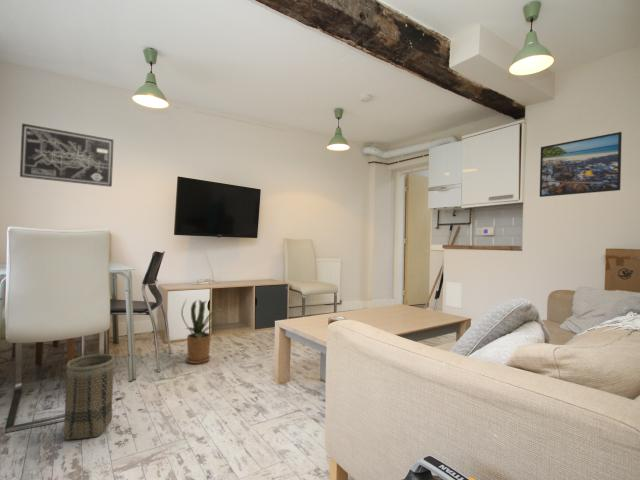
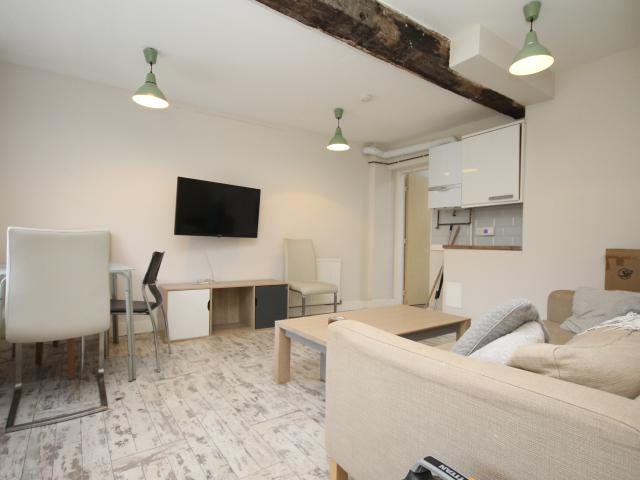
- house plant [180,298,226,365]
- wall art [19,122,115,188]
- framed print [539,131,623,198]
- basket [62,353,115,441]
